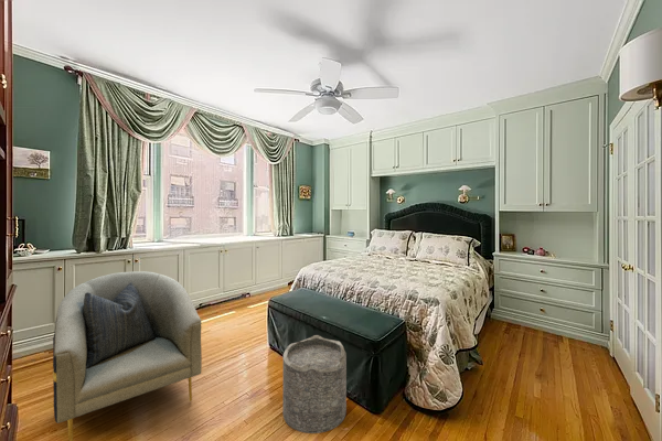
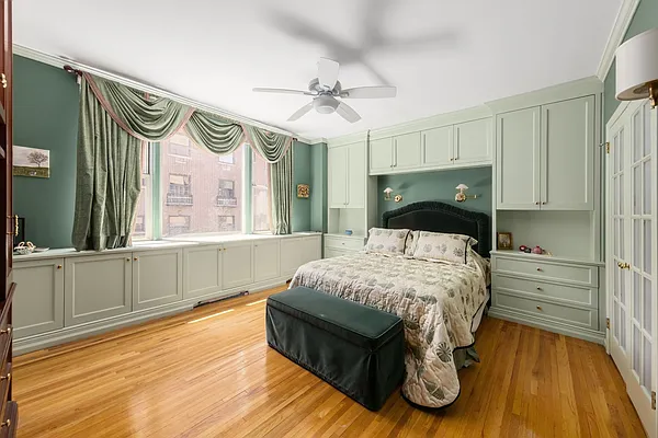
- armchair [52,270,203,441]
- well [282,334,348,434]
